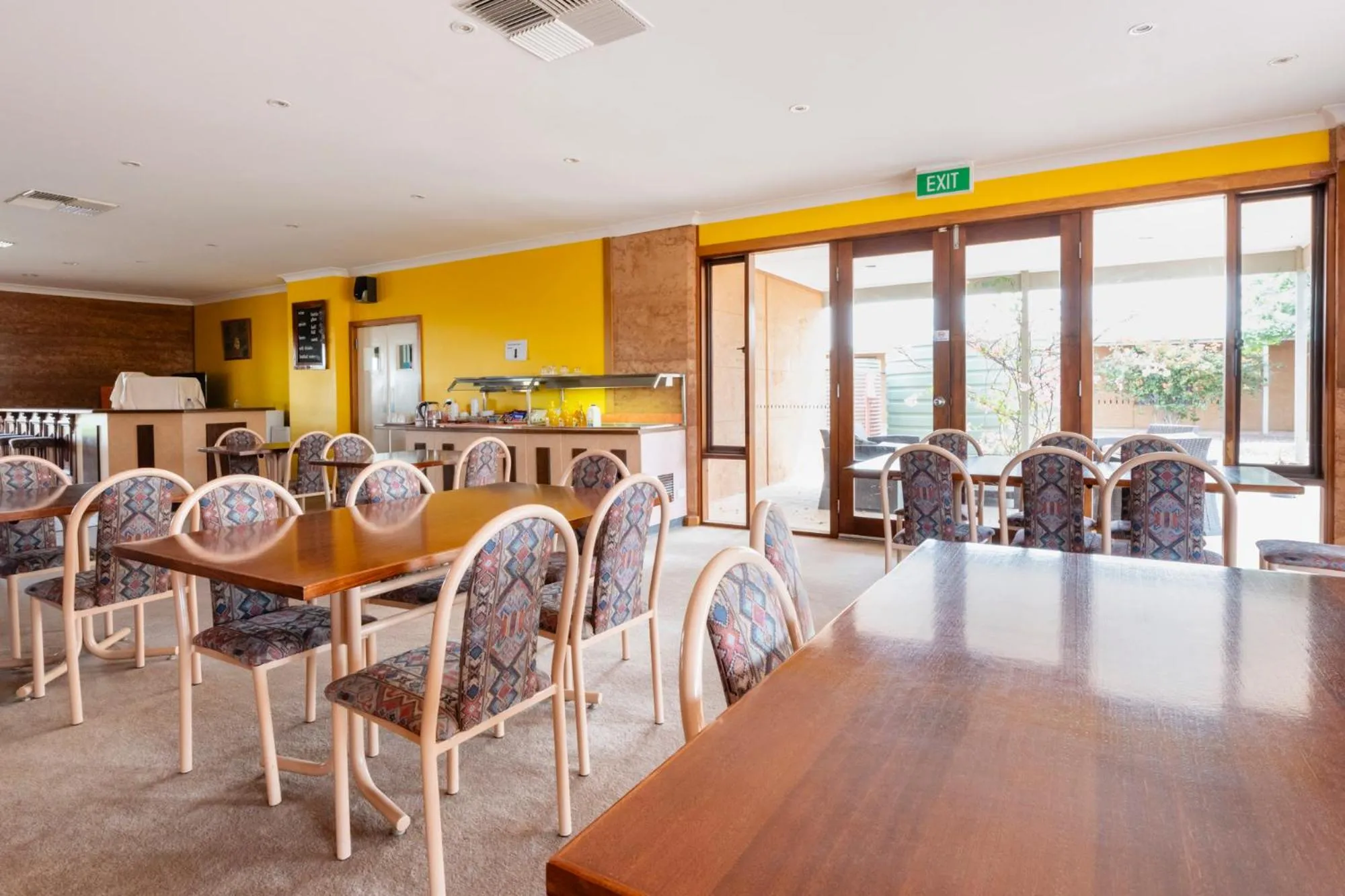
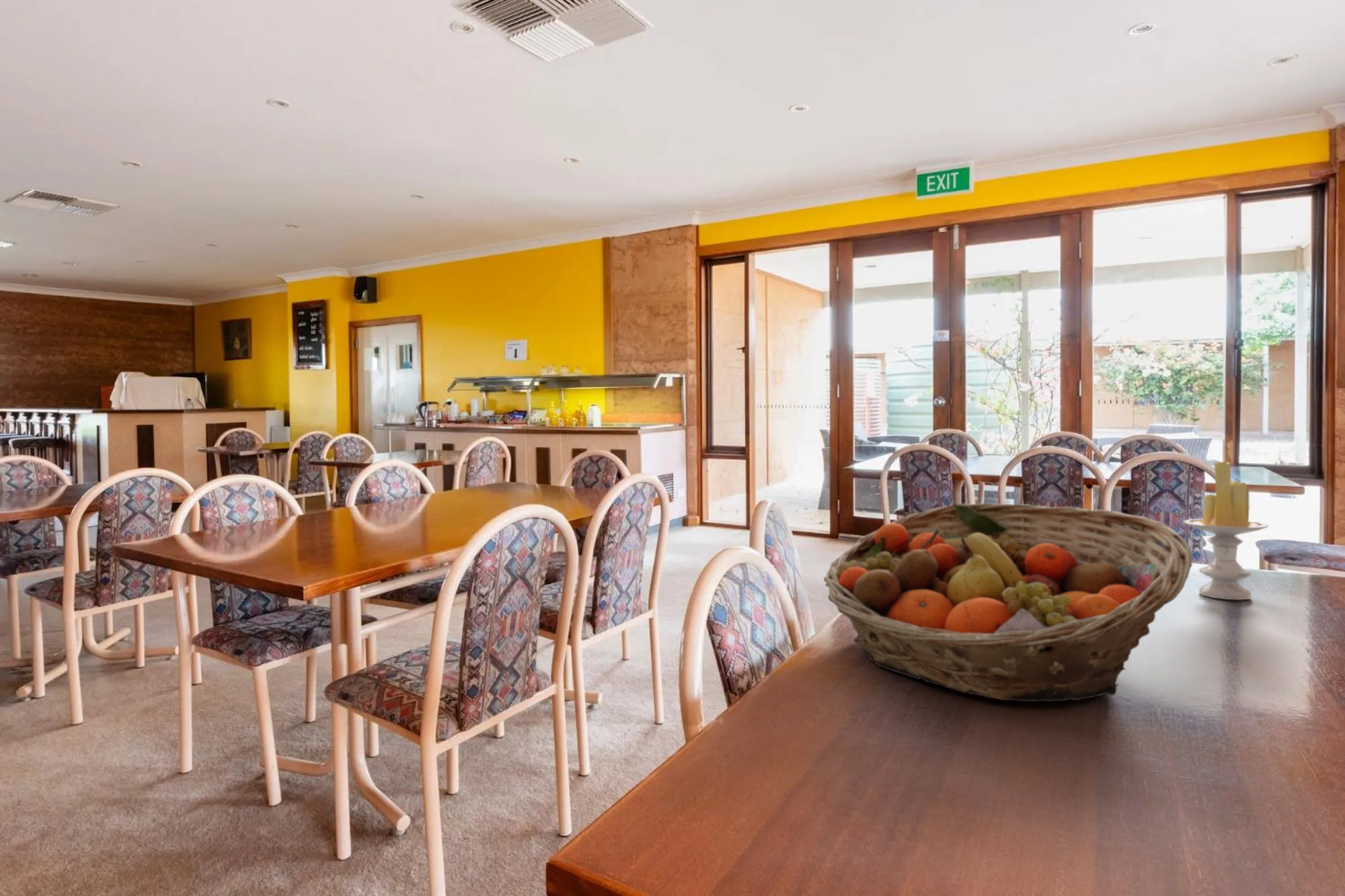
+ candle [1183,460,1269,600]
+ fruit basket [823,503,1193,702]
